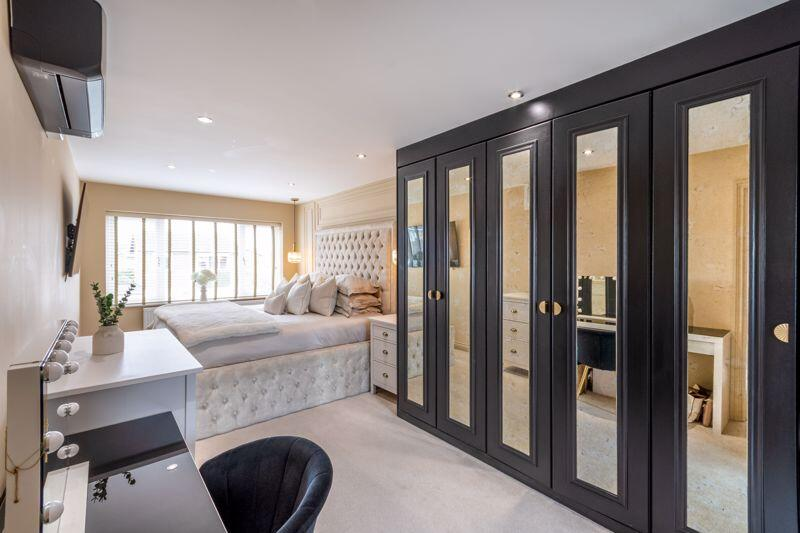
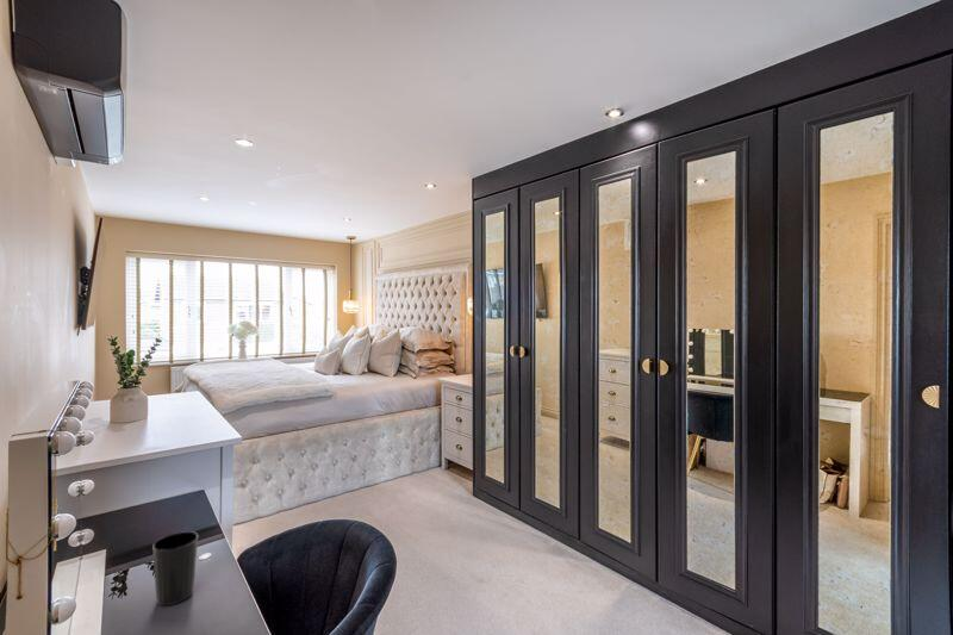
+ cup [151,530,199,606]
